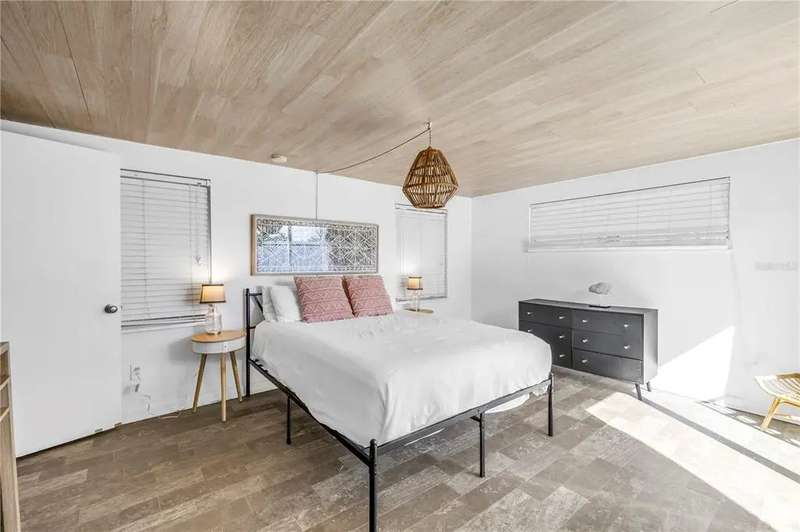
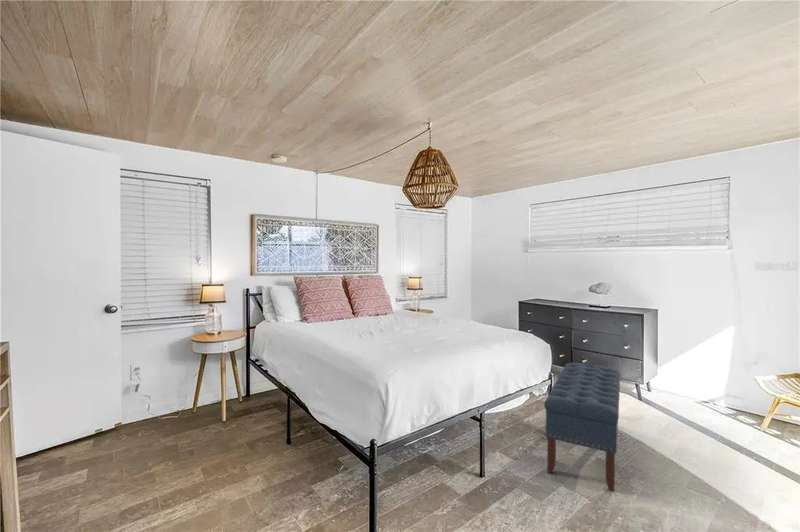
+ bench [543,362,621,492]
